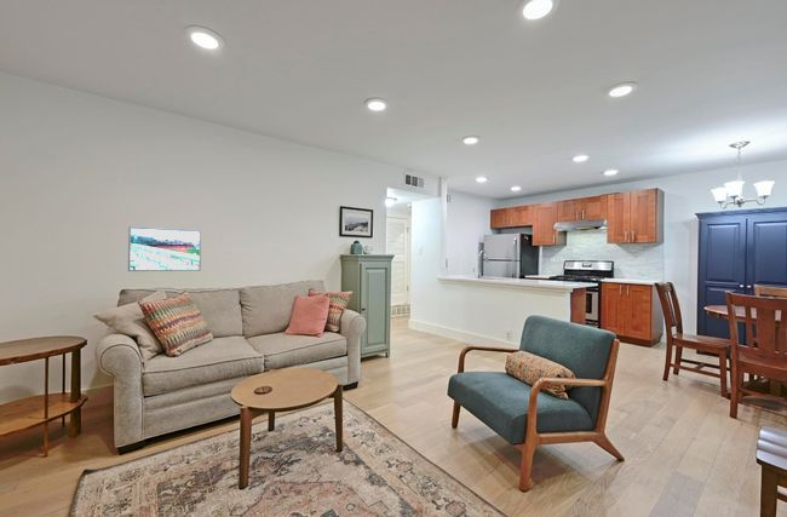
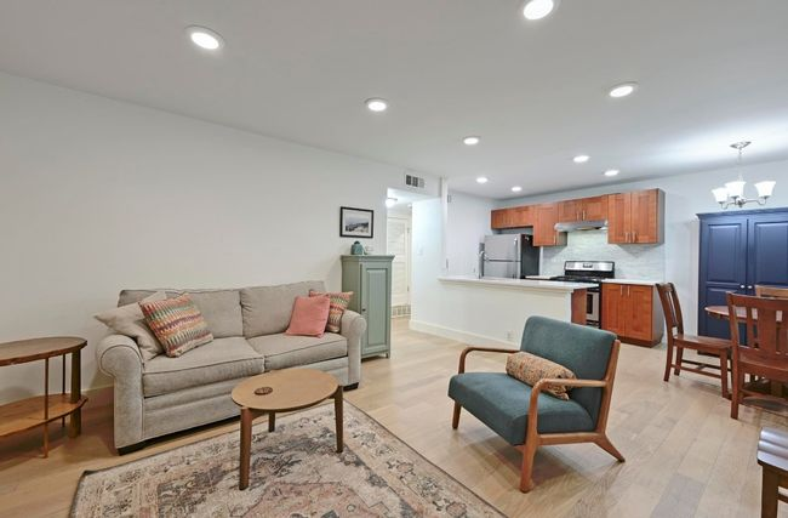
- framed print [127,225,202,272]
